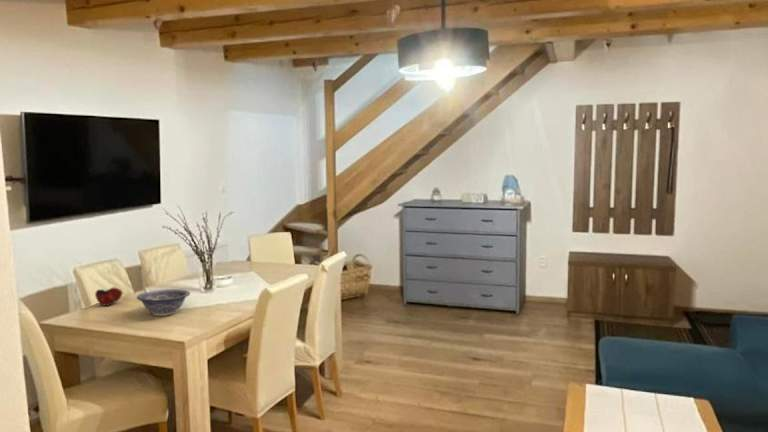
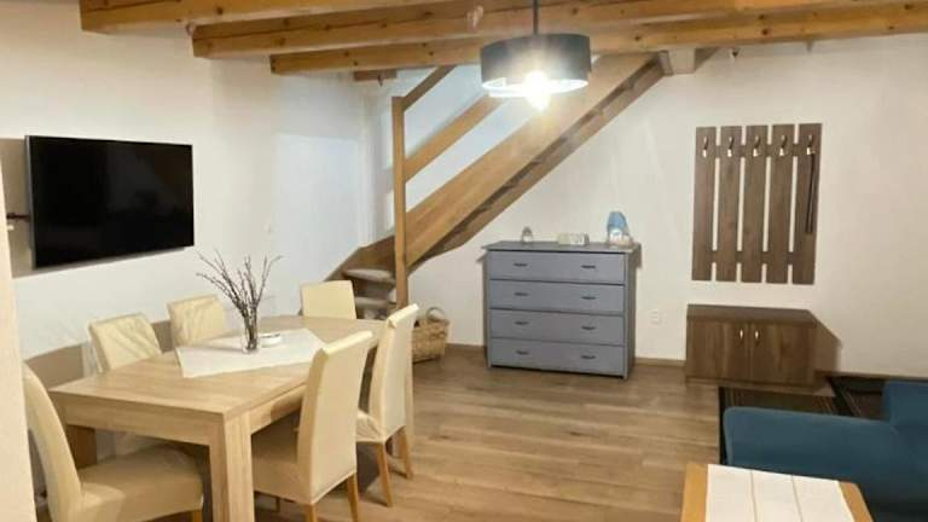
- fruit [94,286,124,307]
- decorative bowl [136,288,191,317]
